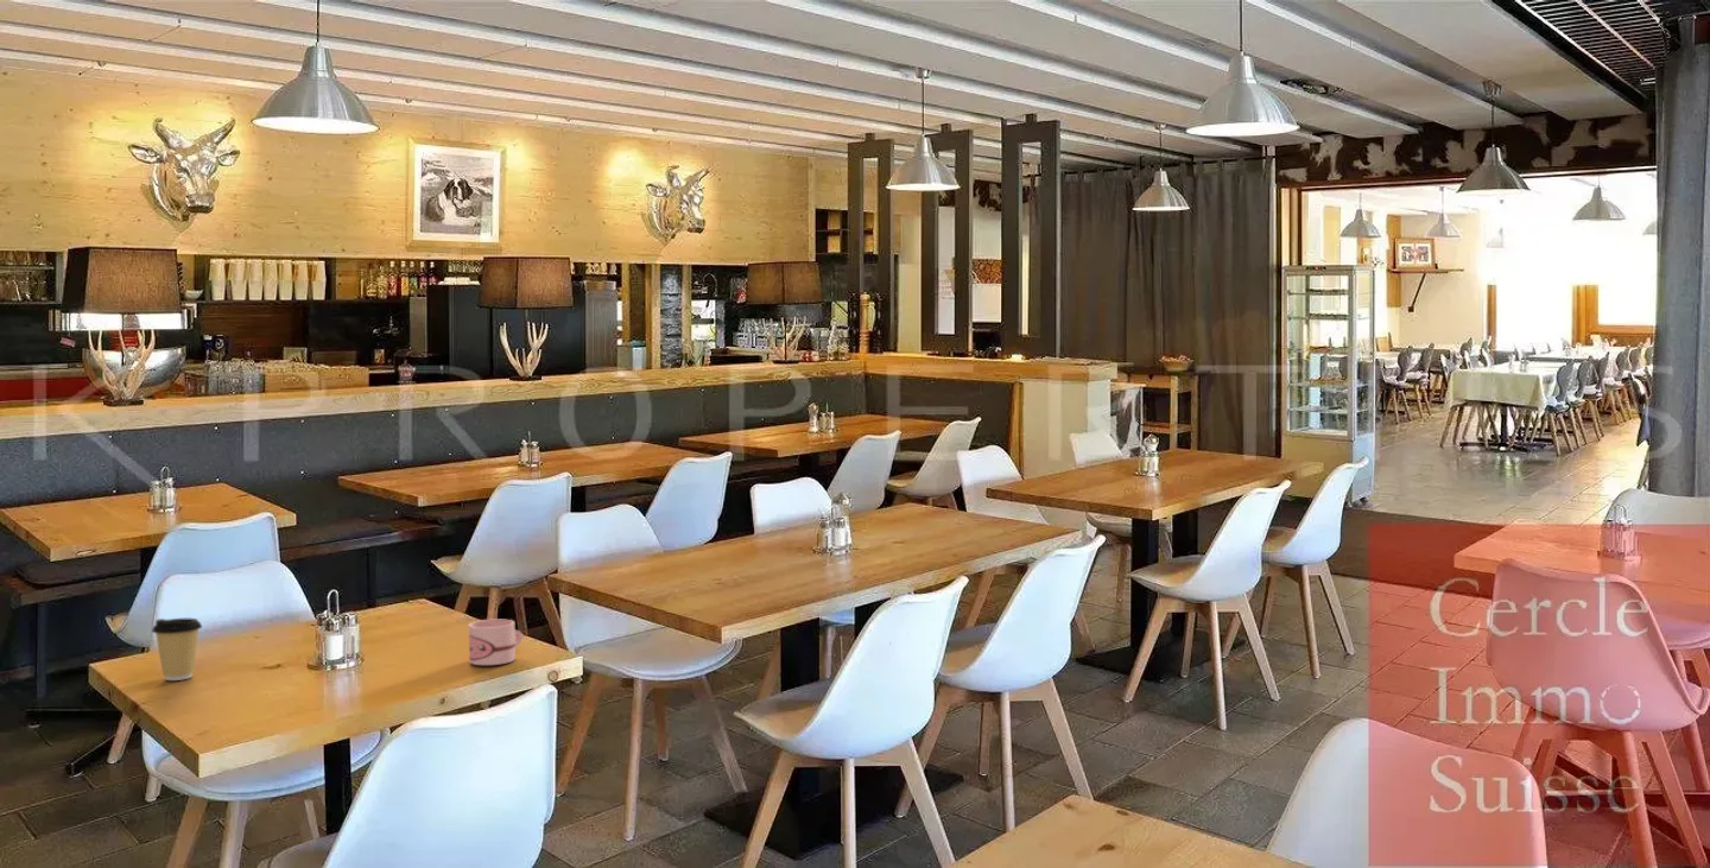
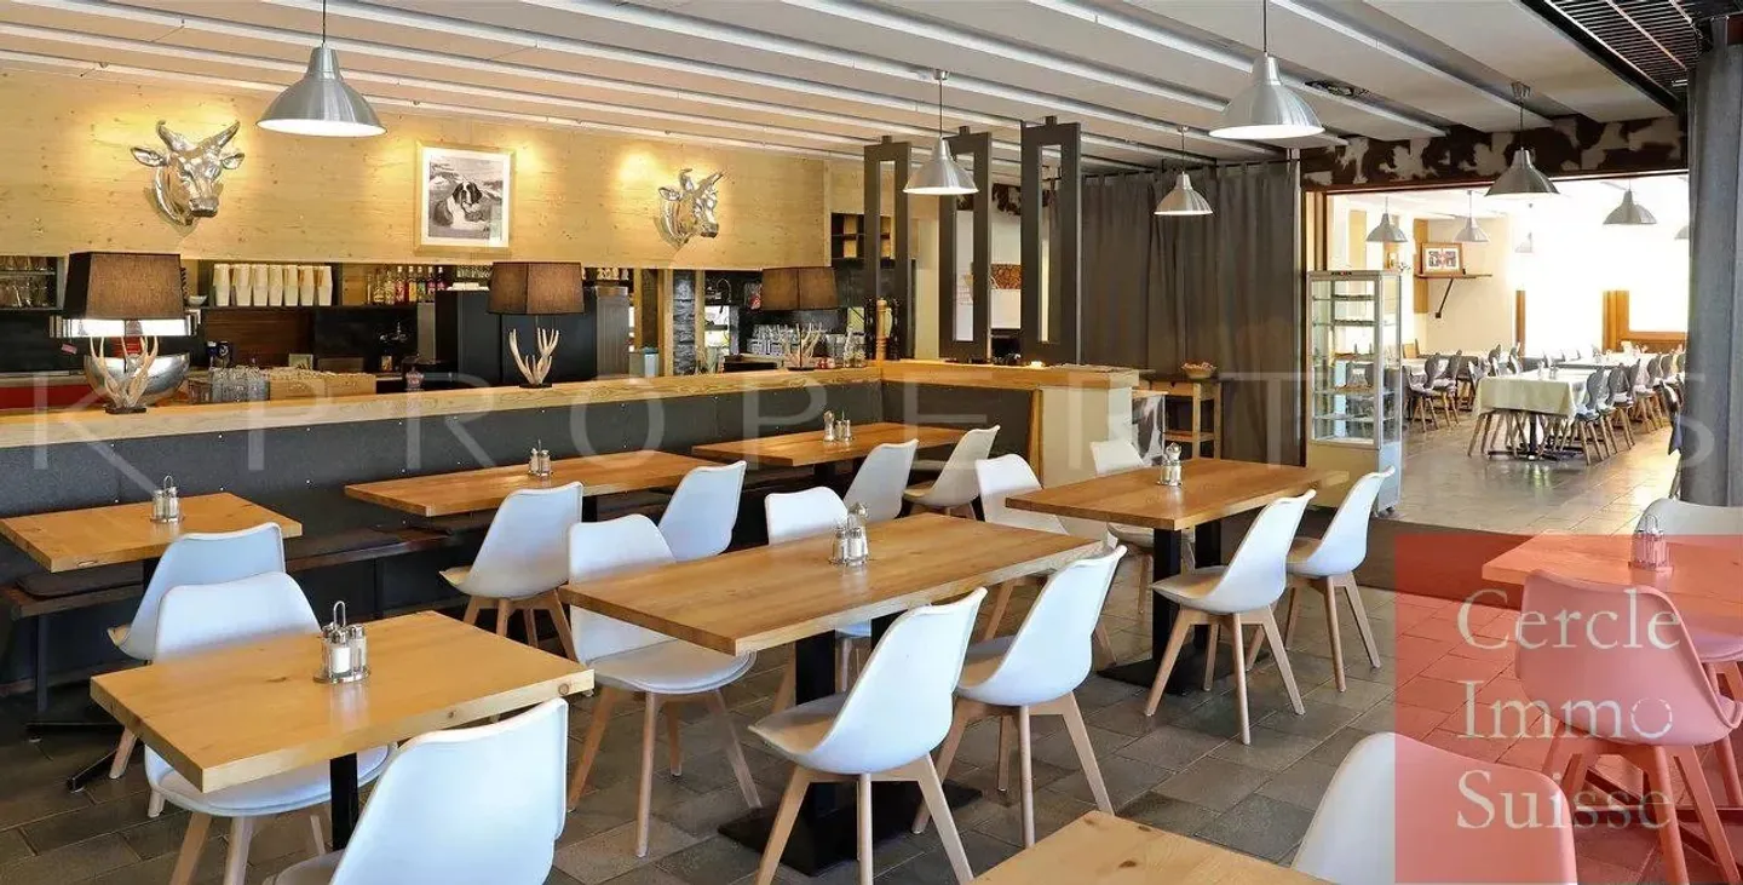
- coffee cup [151,617,203,682]
- mug [468,619,524,666]
